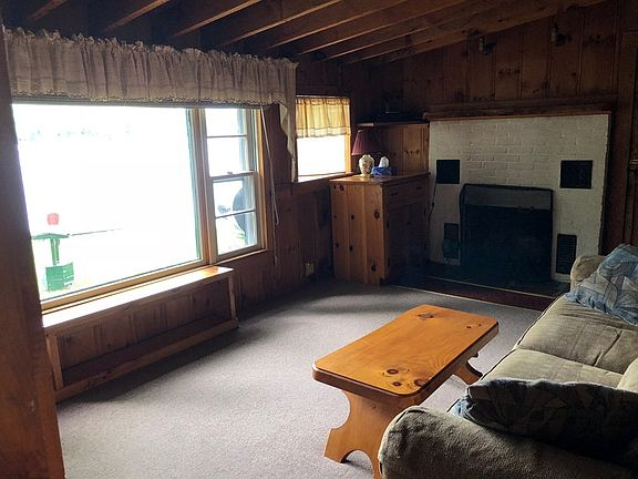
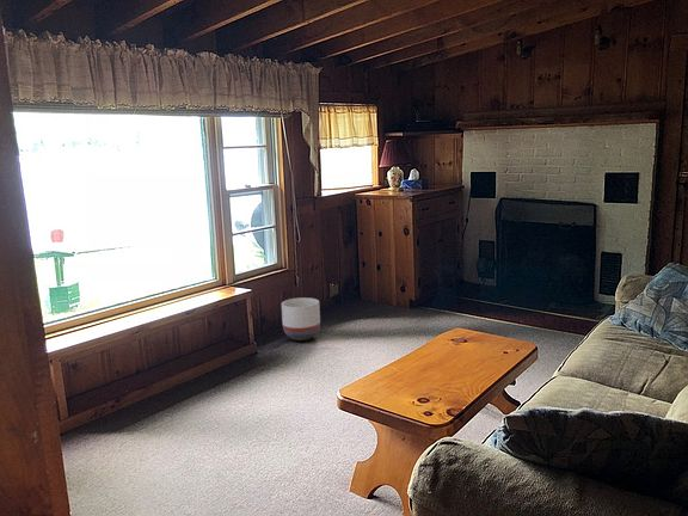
+ planter [281,296,321,342]
